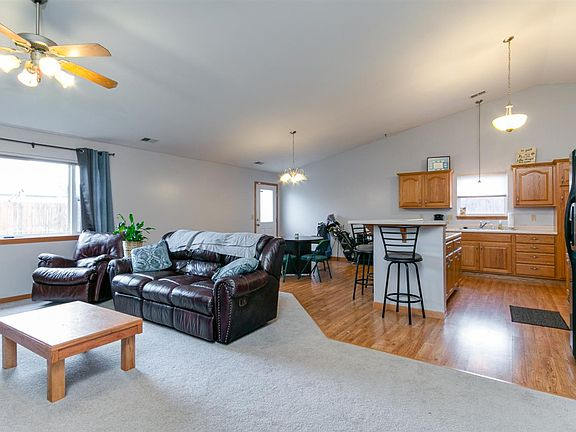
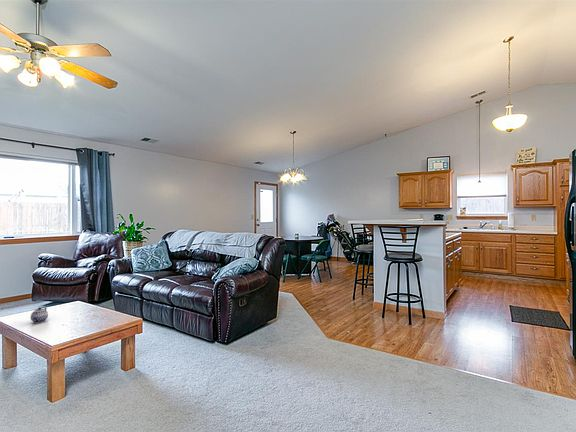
+ teapot [30,306,49,324]
